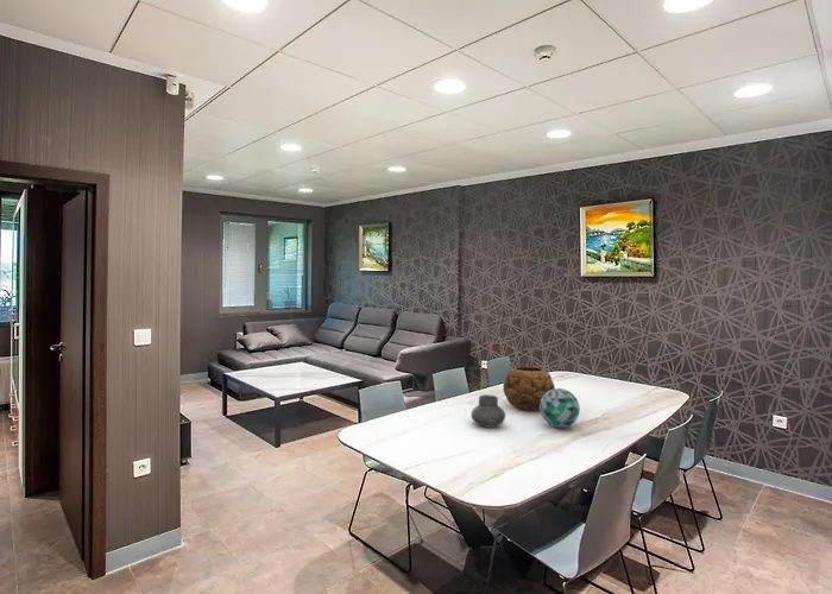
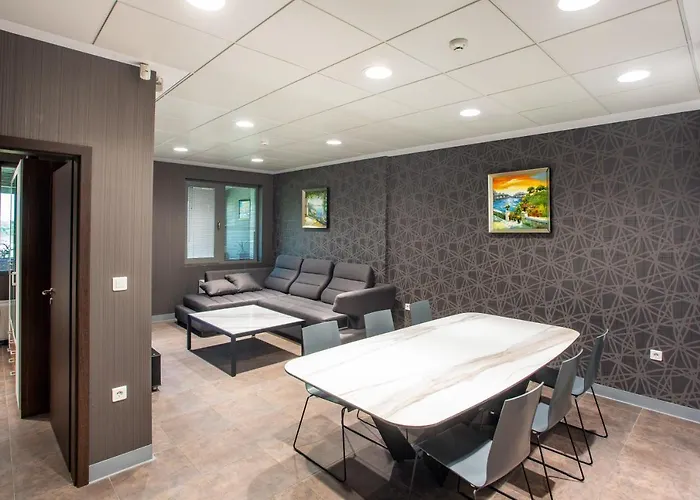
- vase [471,393,506,428]
- decorative ball [540,387,581,429]
- decorative bowl [502,366,556,412]
